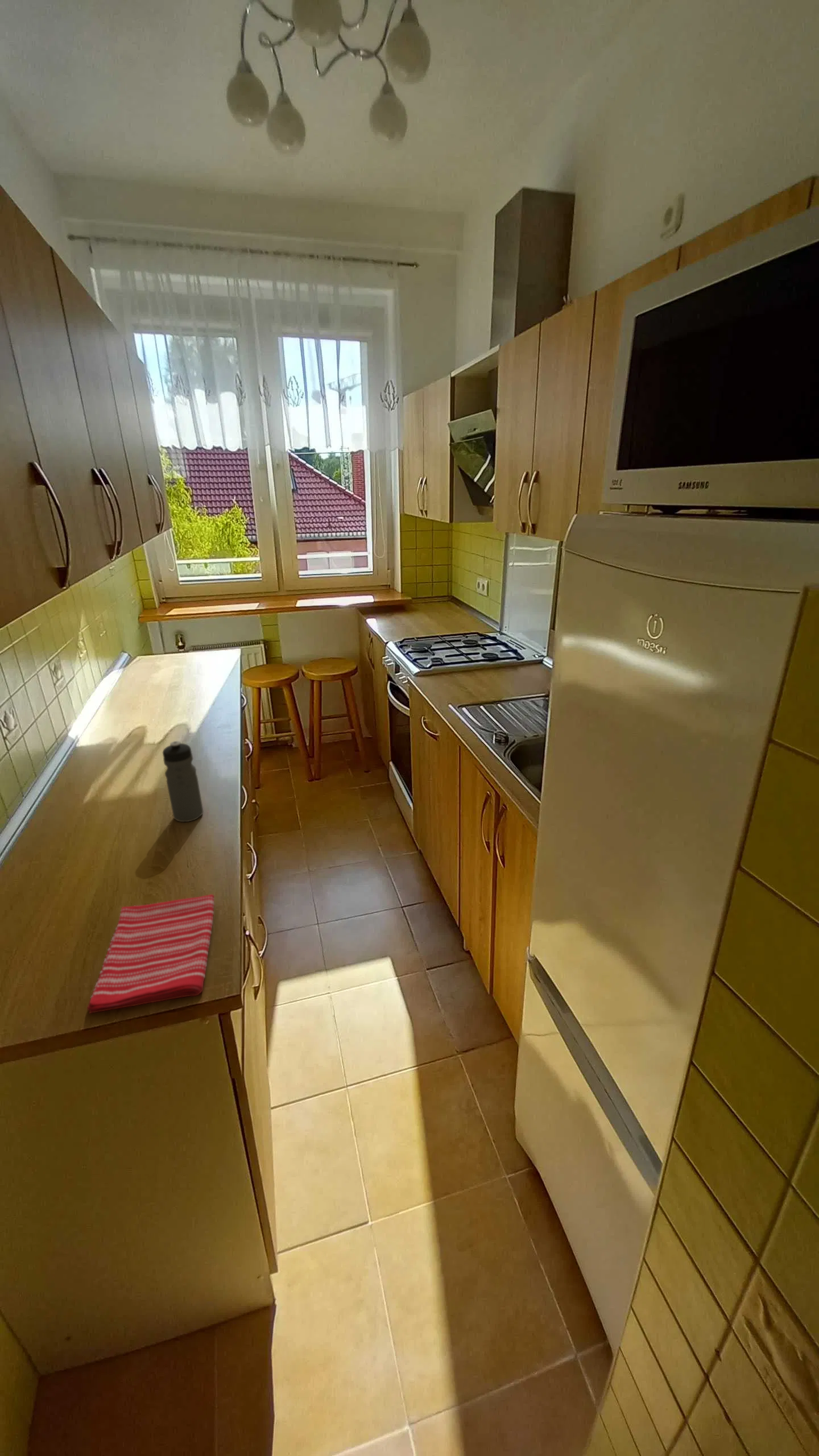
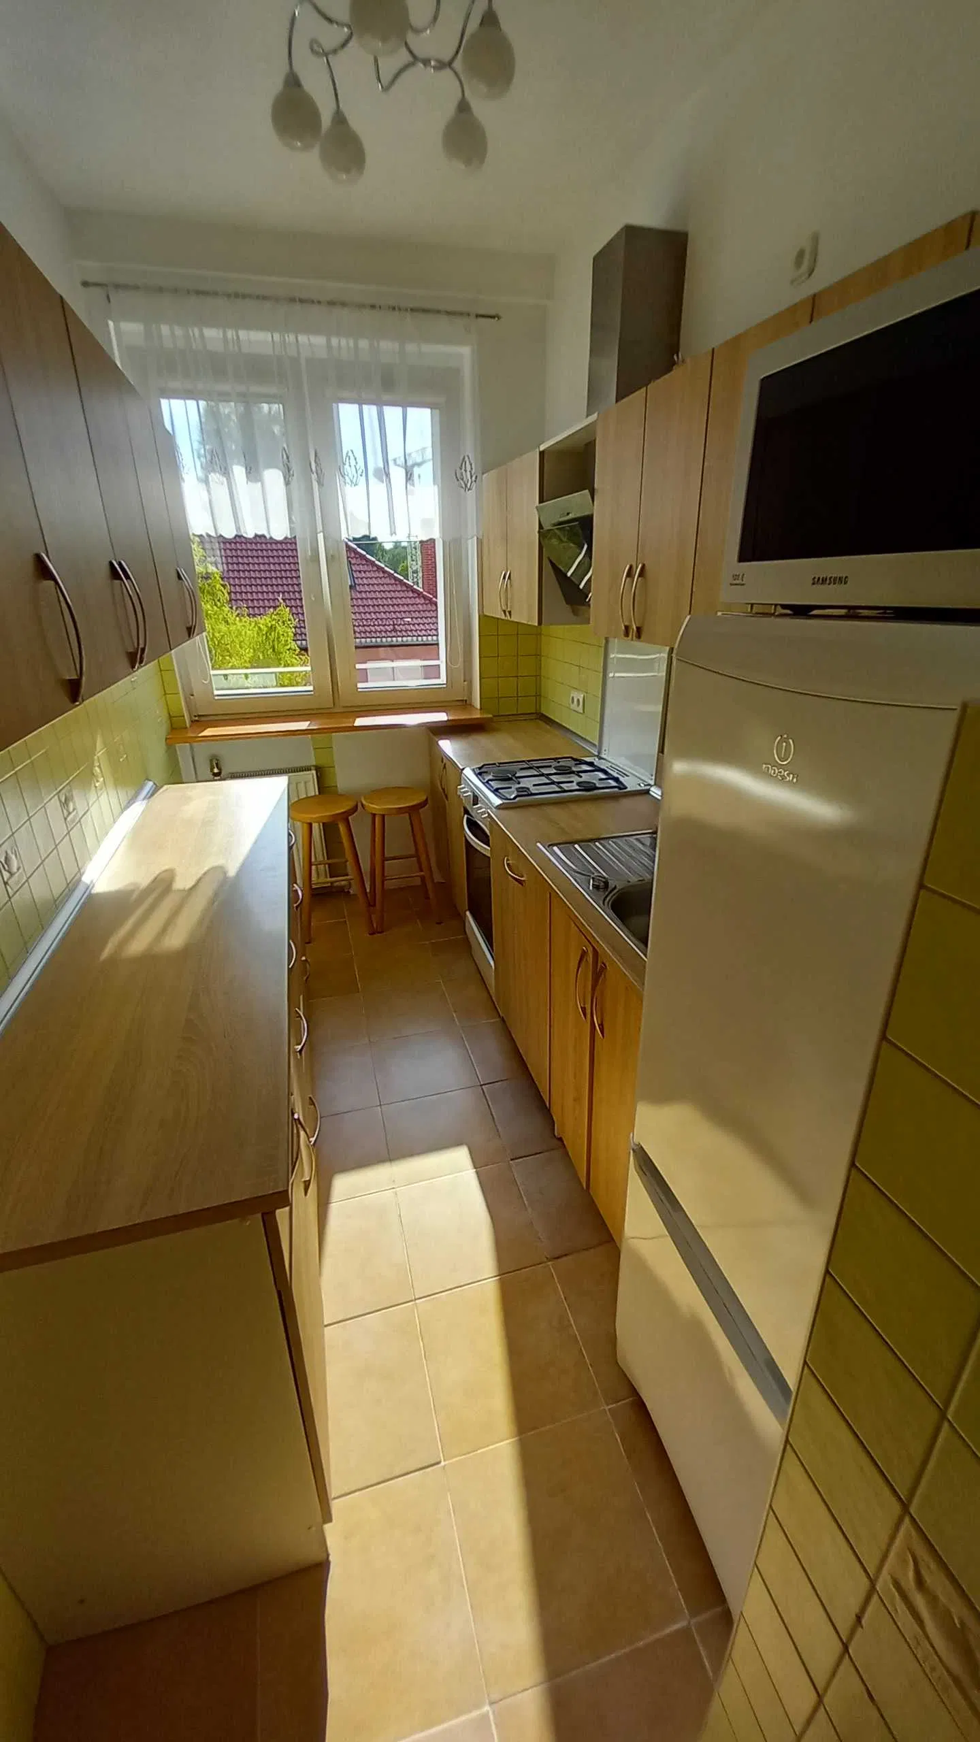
- dish towel [86,894,215,1014]
- water bottle [162,741,204,822]
